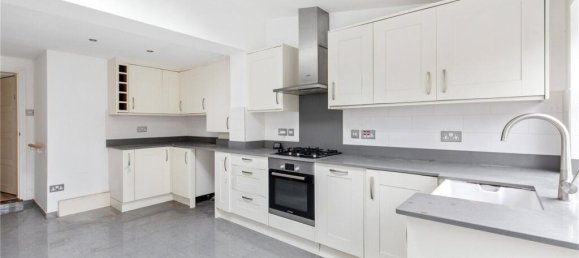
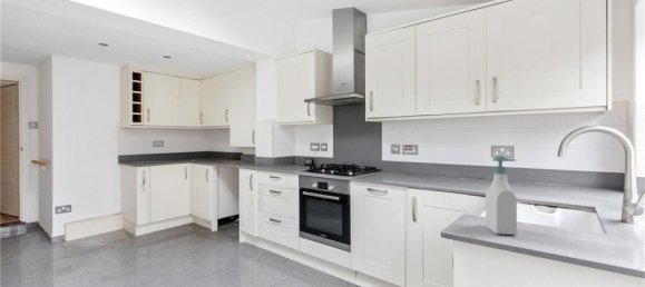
+ soap bottle [485,155,518,236]
